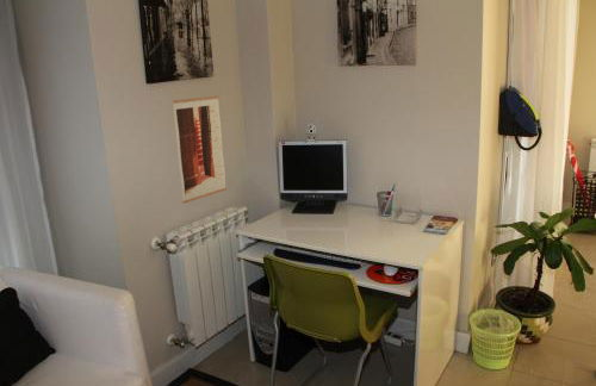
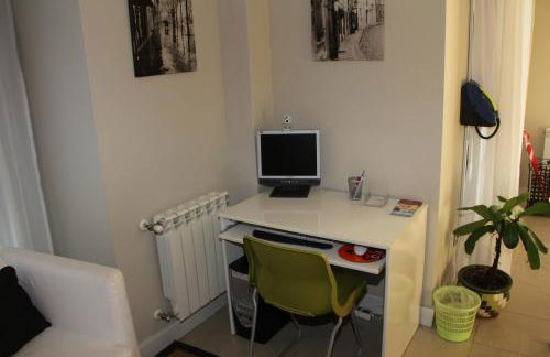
- wall art [172,95,228,205]
